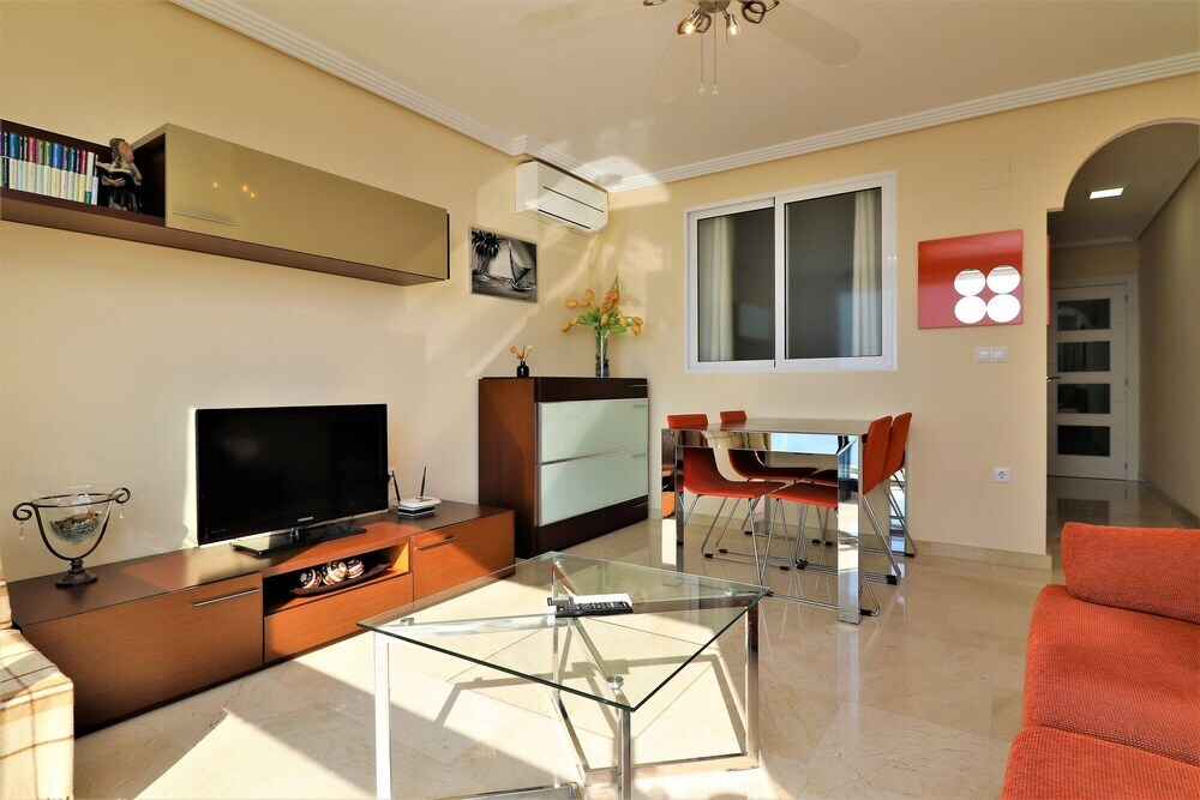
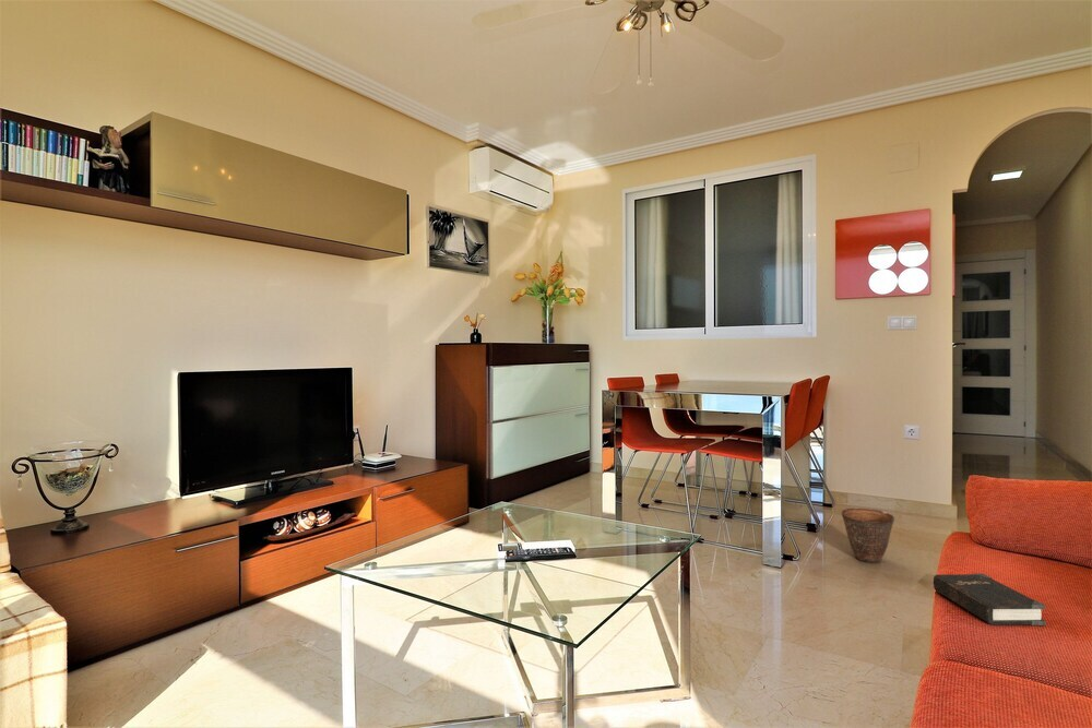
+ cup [841,506,895,563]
+ hardback book [933,573,1047,626]
